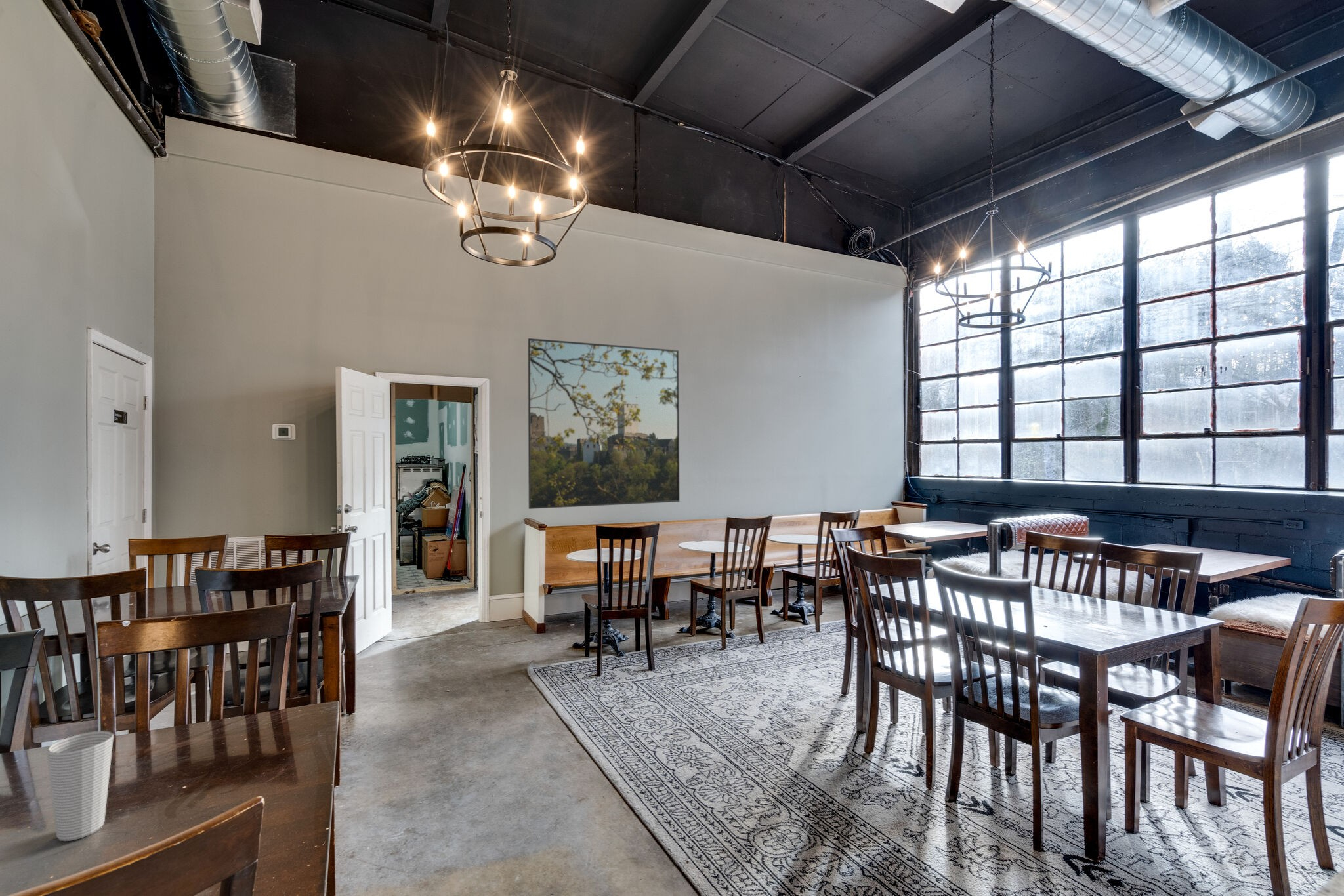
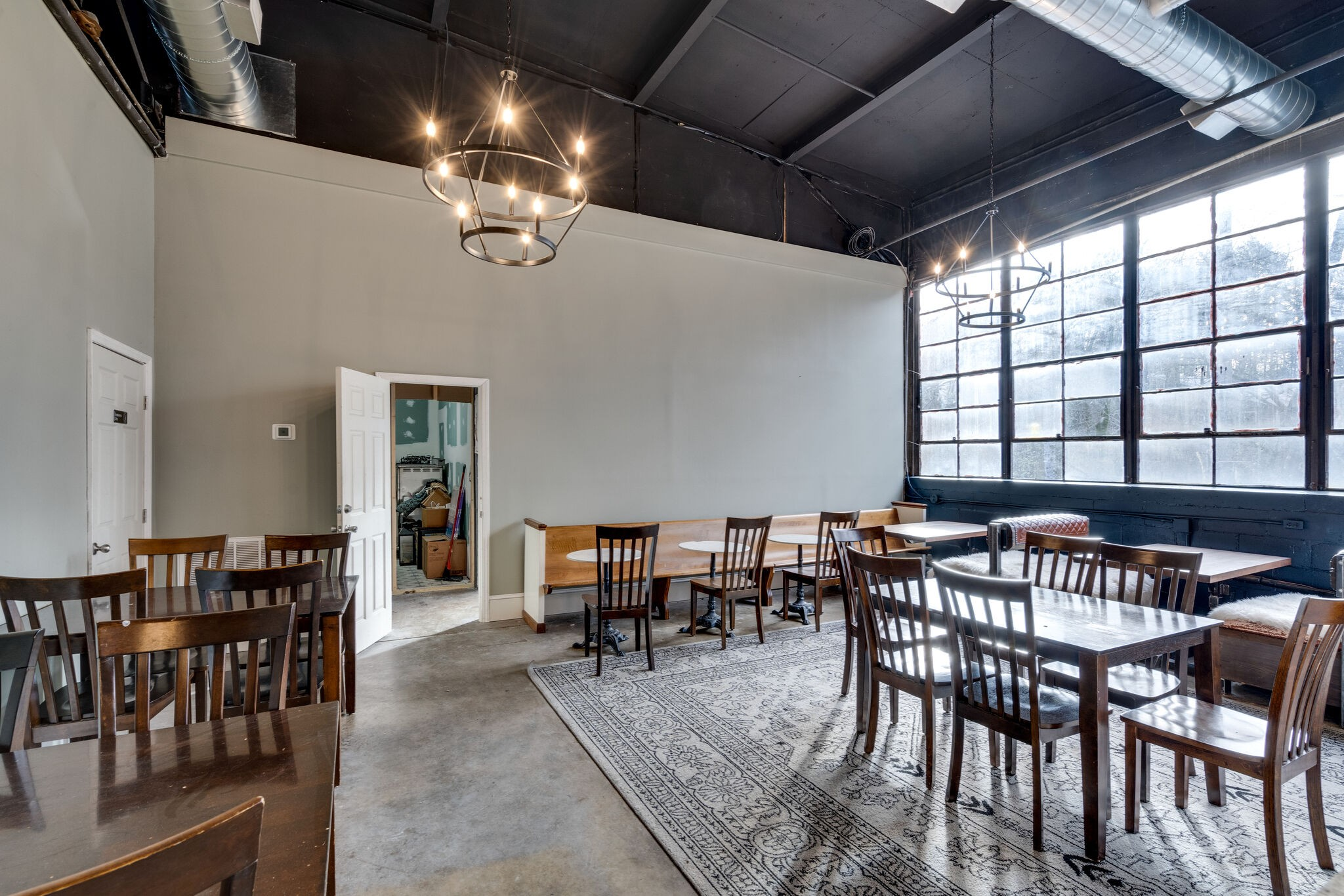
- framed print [528,338,680,510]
- cup [46,730,114,842]
